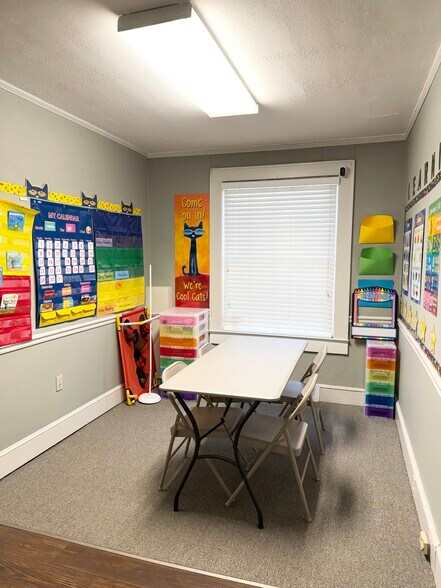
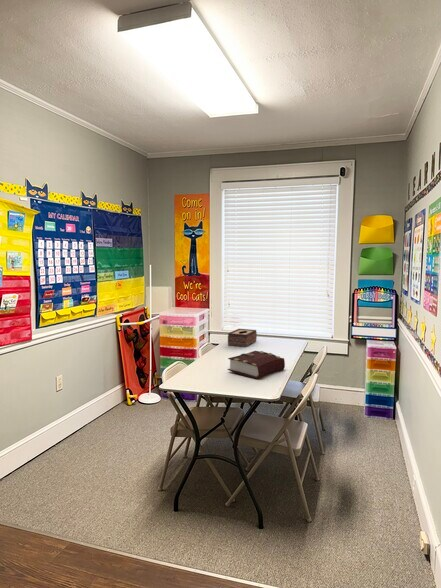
+ book [226,350,286,380]
+ tissue box [227,328,258,348]
